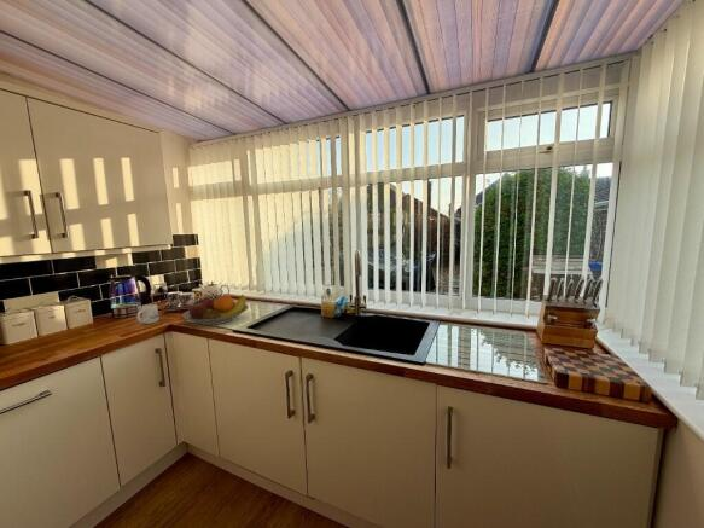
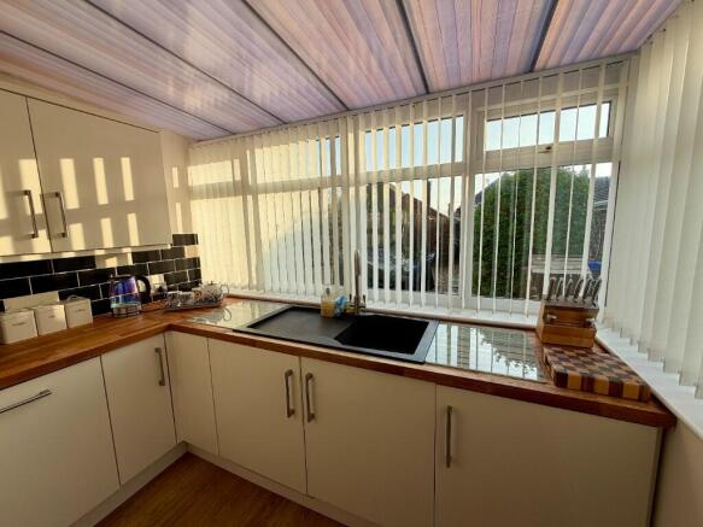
- fruit bowl [181,294,250,326]
- mug [135,303,161,325]
